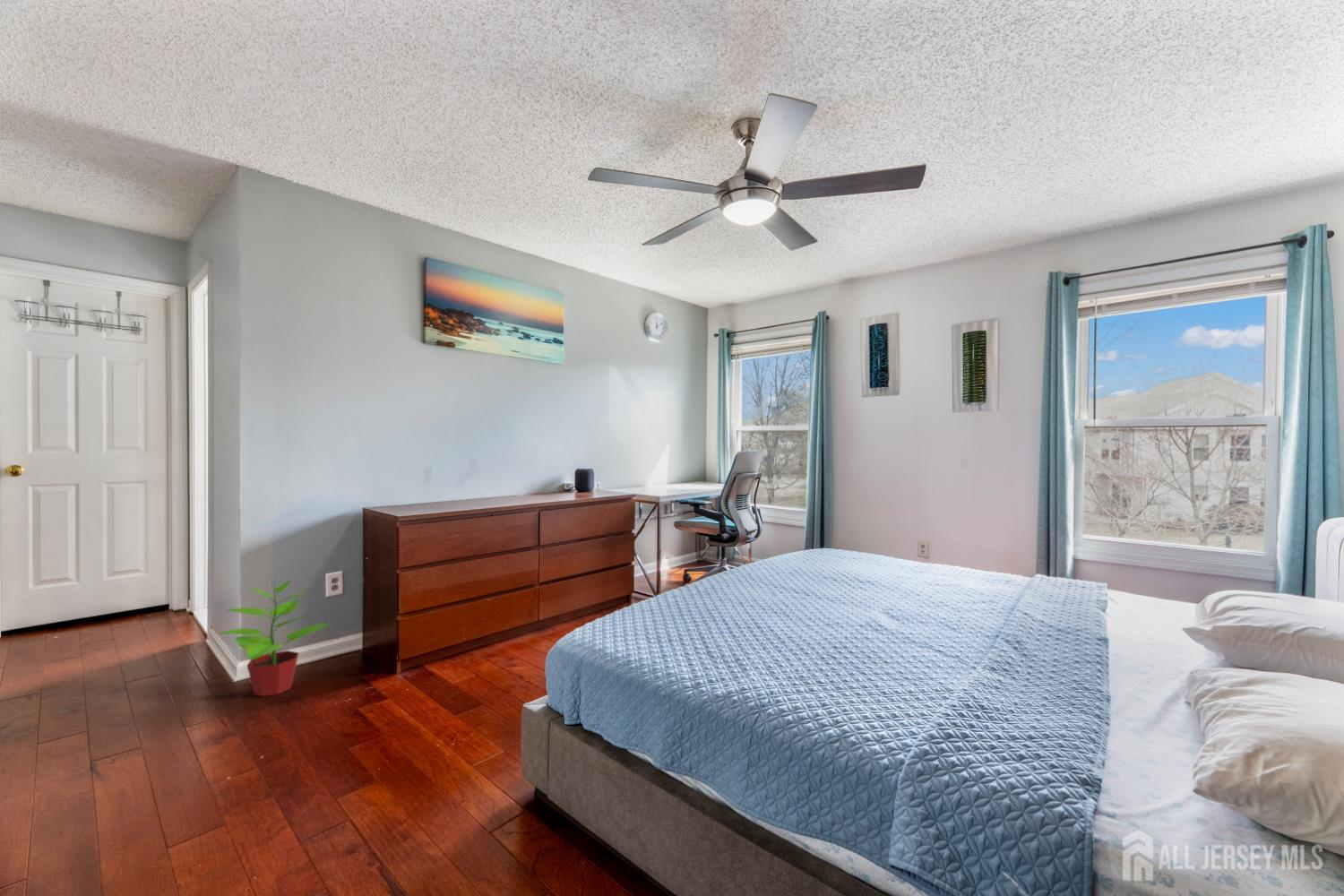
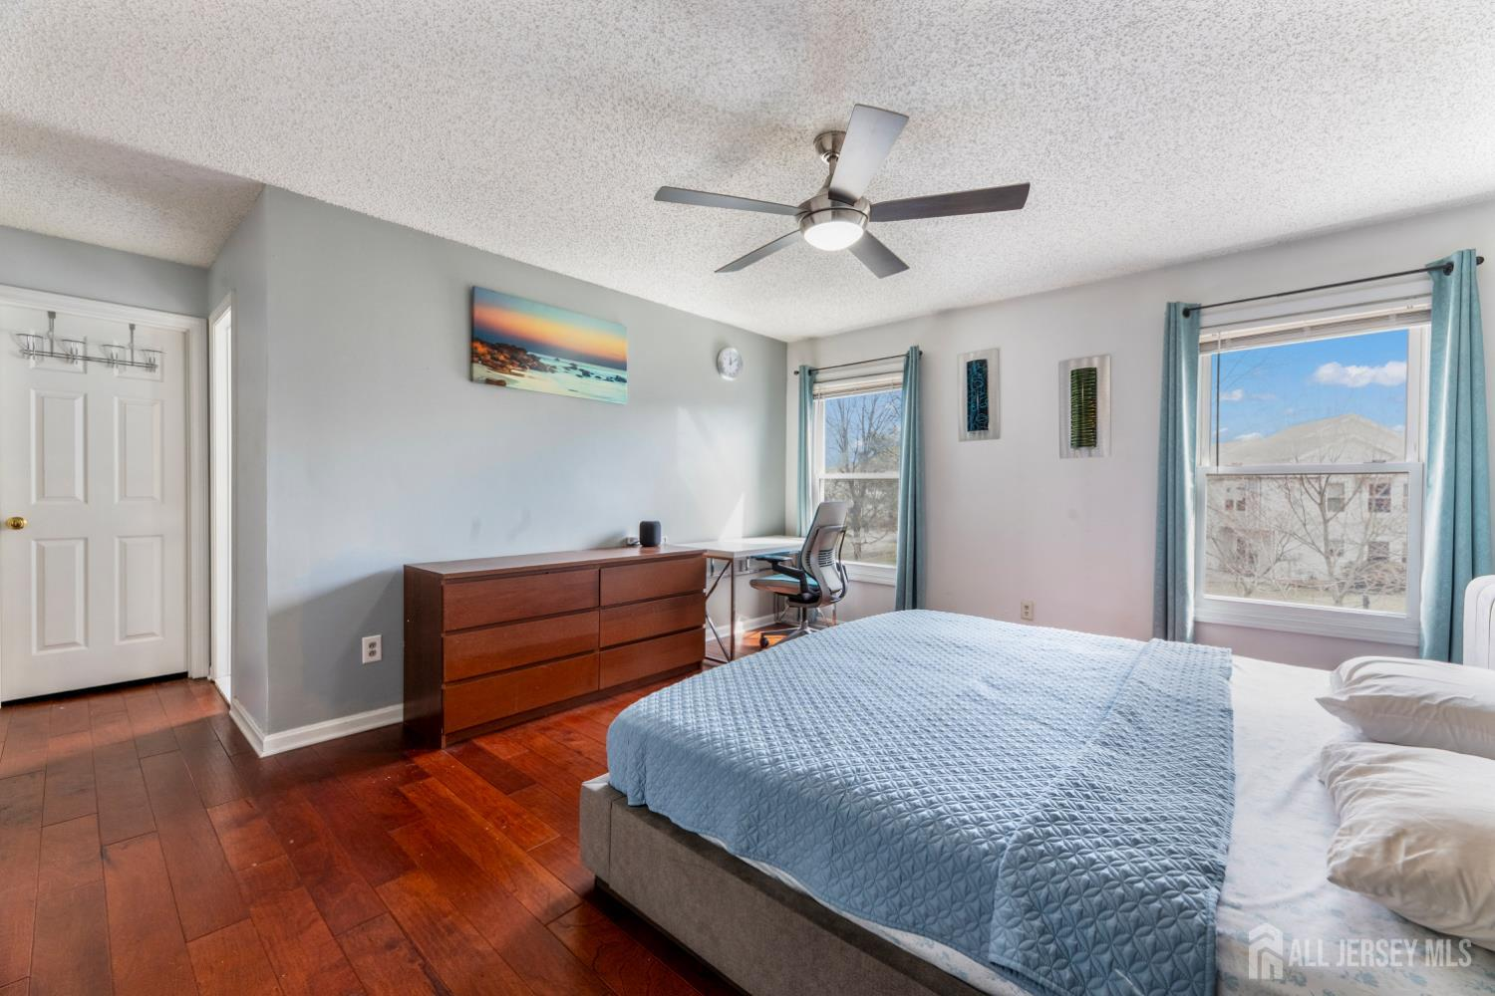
- potted plant [217,580,333,698]
